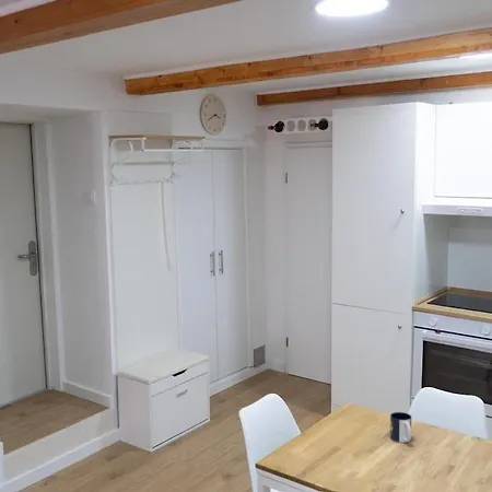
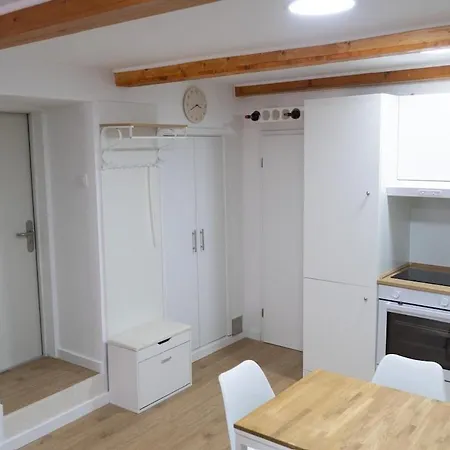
- mug [389,411,412,444]
